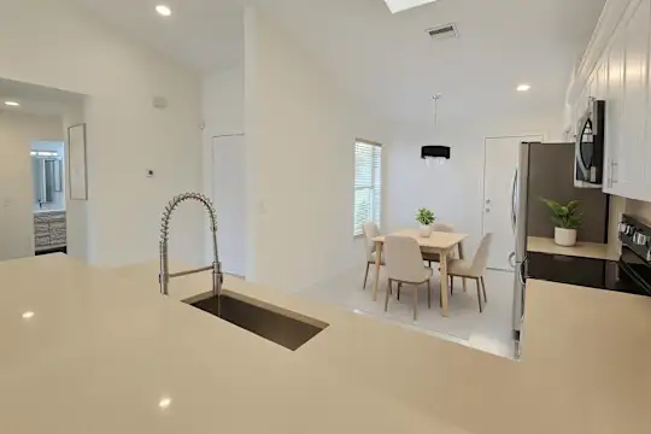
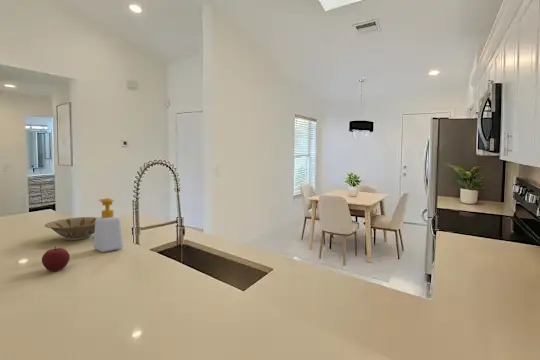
+ apple [41,246,71,272]
+ bowl [44,216,98,241]
+ soap bottle [93,197,124,253]
